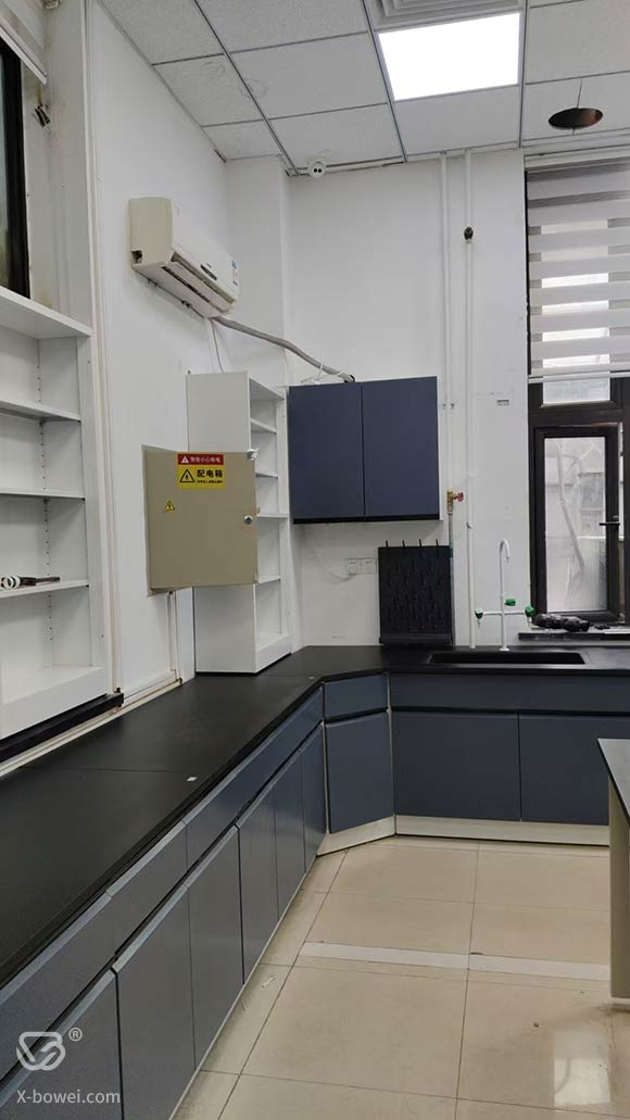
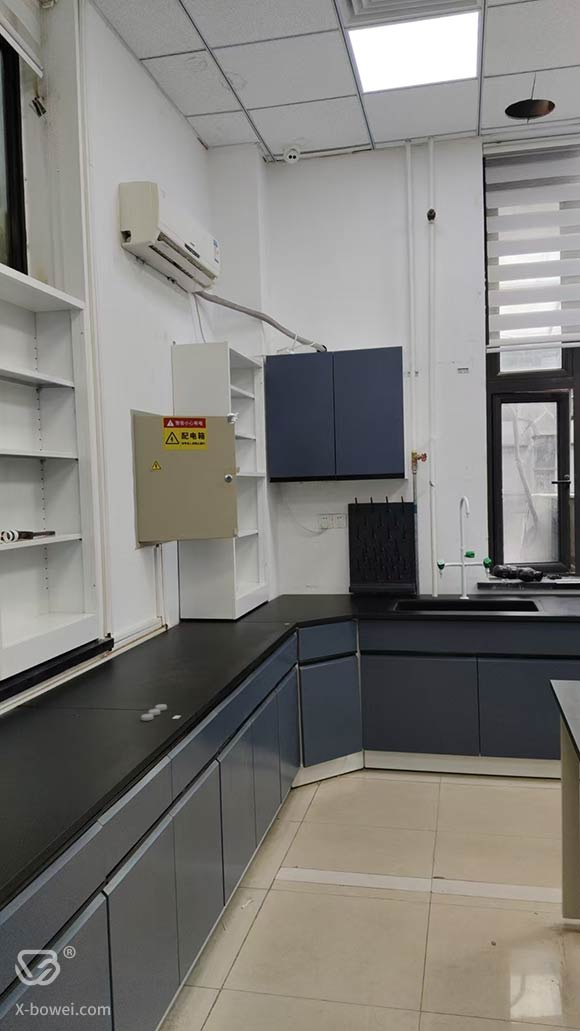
+ petri dish [140,703,168,722]
